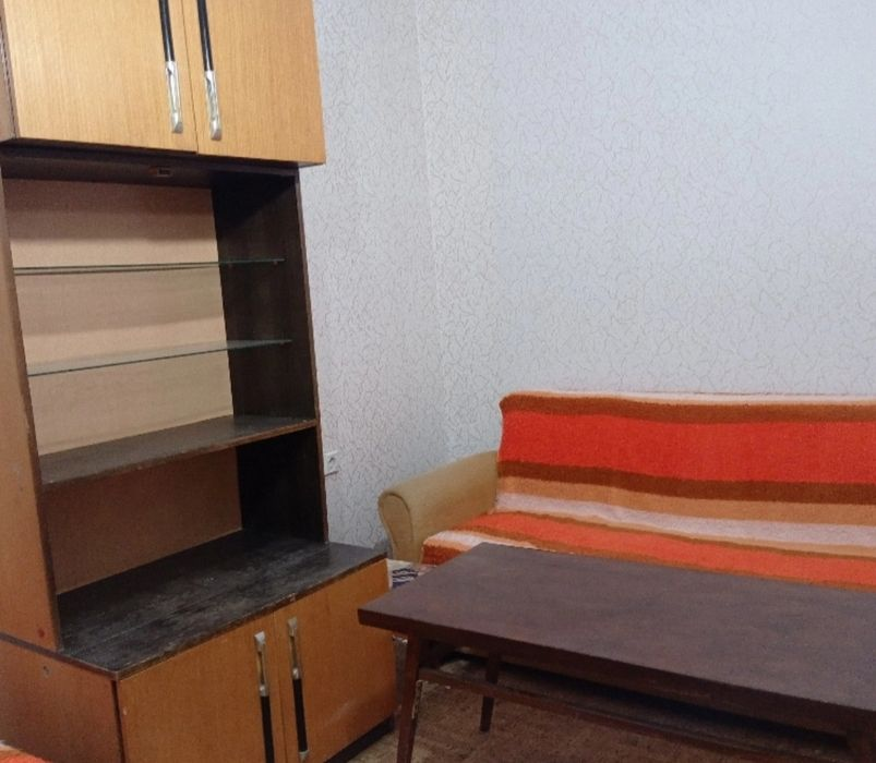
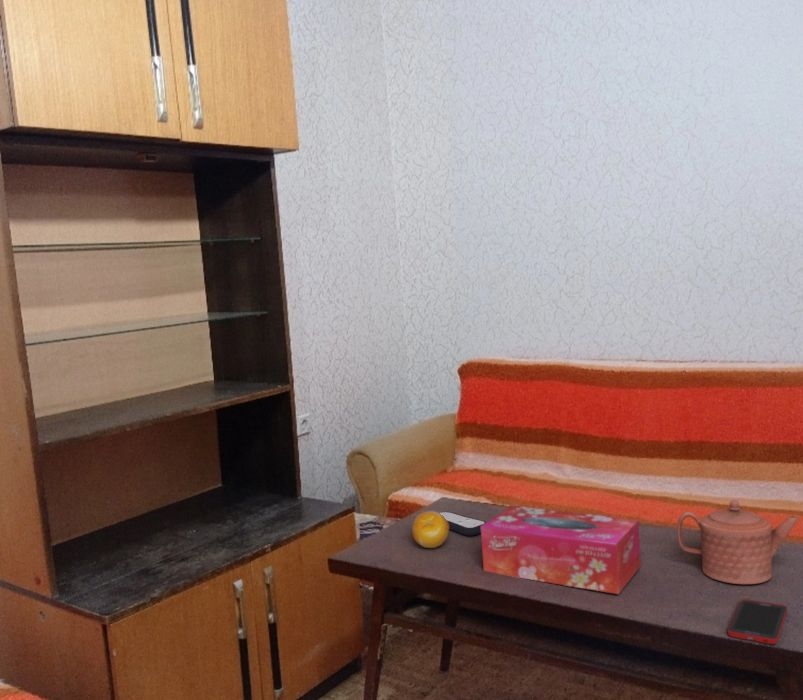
+ tissue box [480,505,642,595]
+ fruit [411,510,450,549]
+ cell phone [727,598,788,645]
+ teapot [676,499,800,585]
+ remote control [439,511,488,537]
